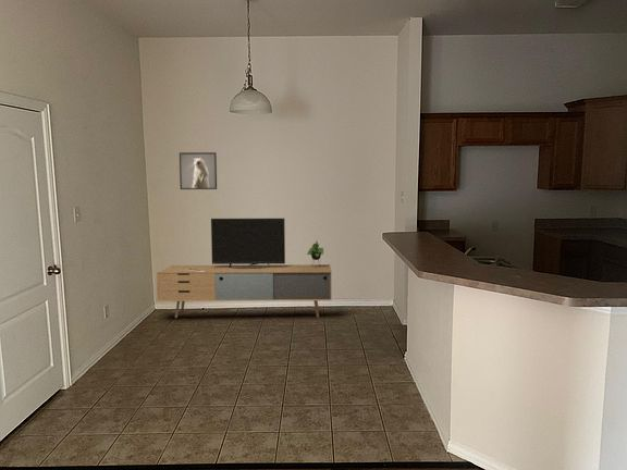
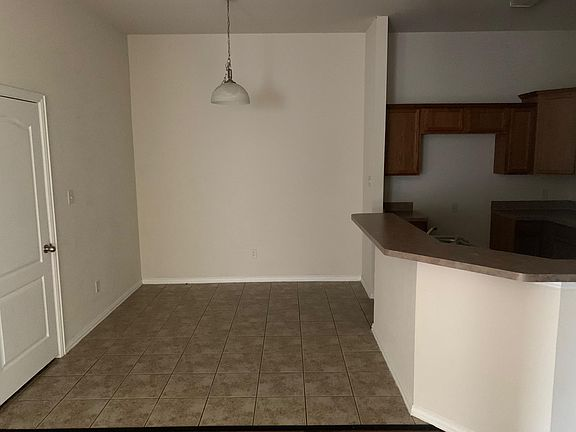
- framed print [179,151,218,190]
- media console [156,218,333,319]
